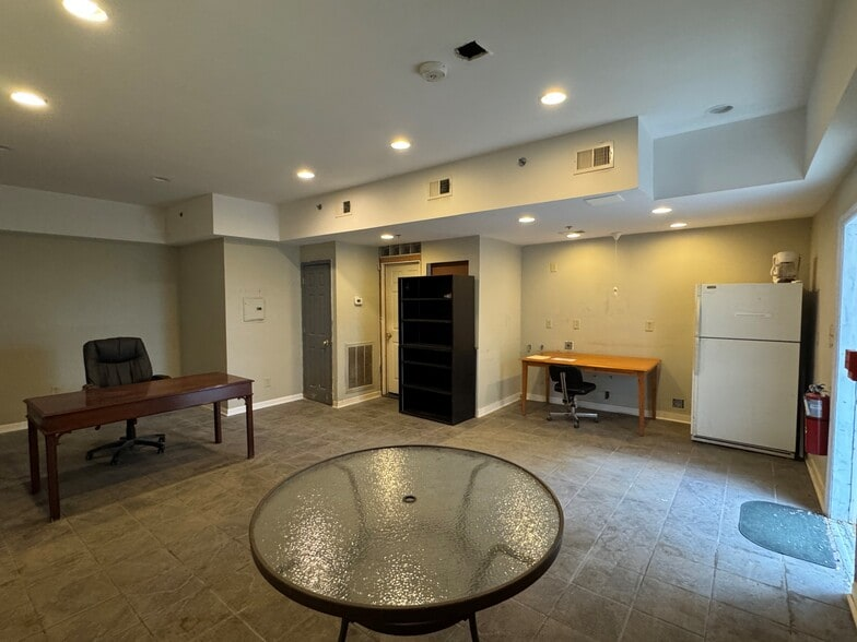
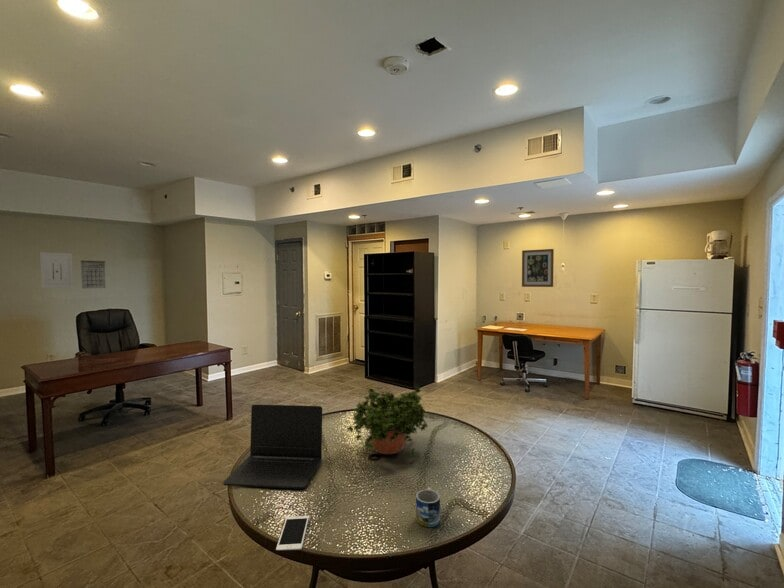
+ cell phone [275,515,310,551]
+ potted plant [346,385,430,460]
+ wall art [521,248,555,288]
+ calendar [80,254,106,289]
+ mug [415,487,441,528]
+ laptop [222,404,323,490]
+ wall art [39,251,74,289]
